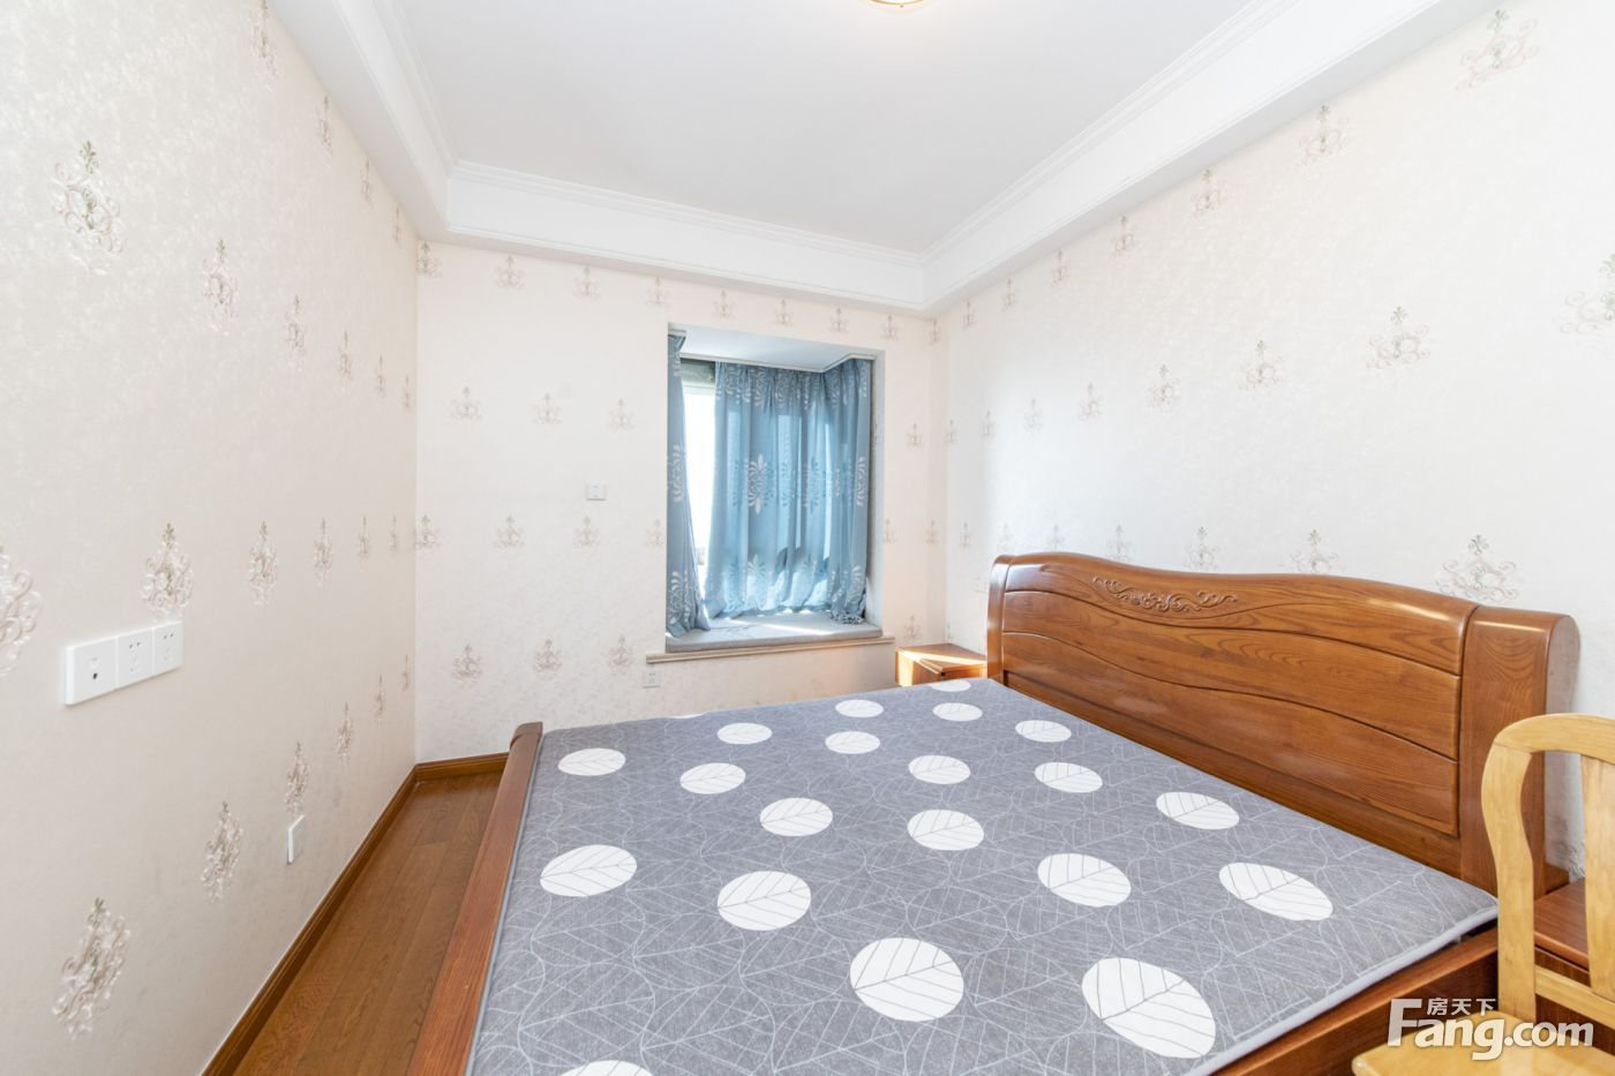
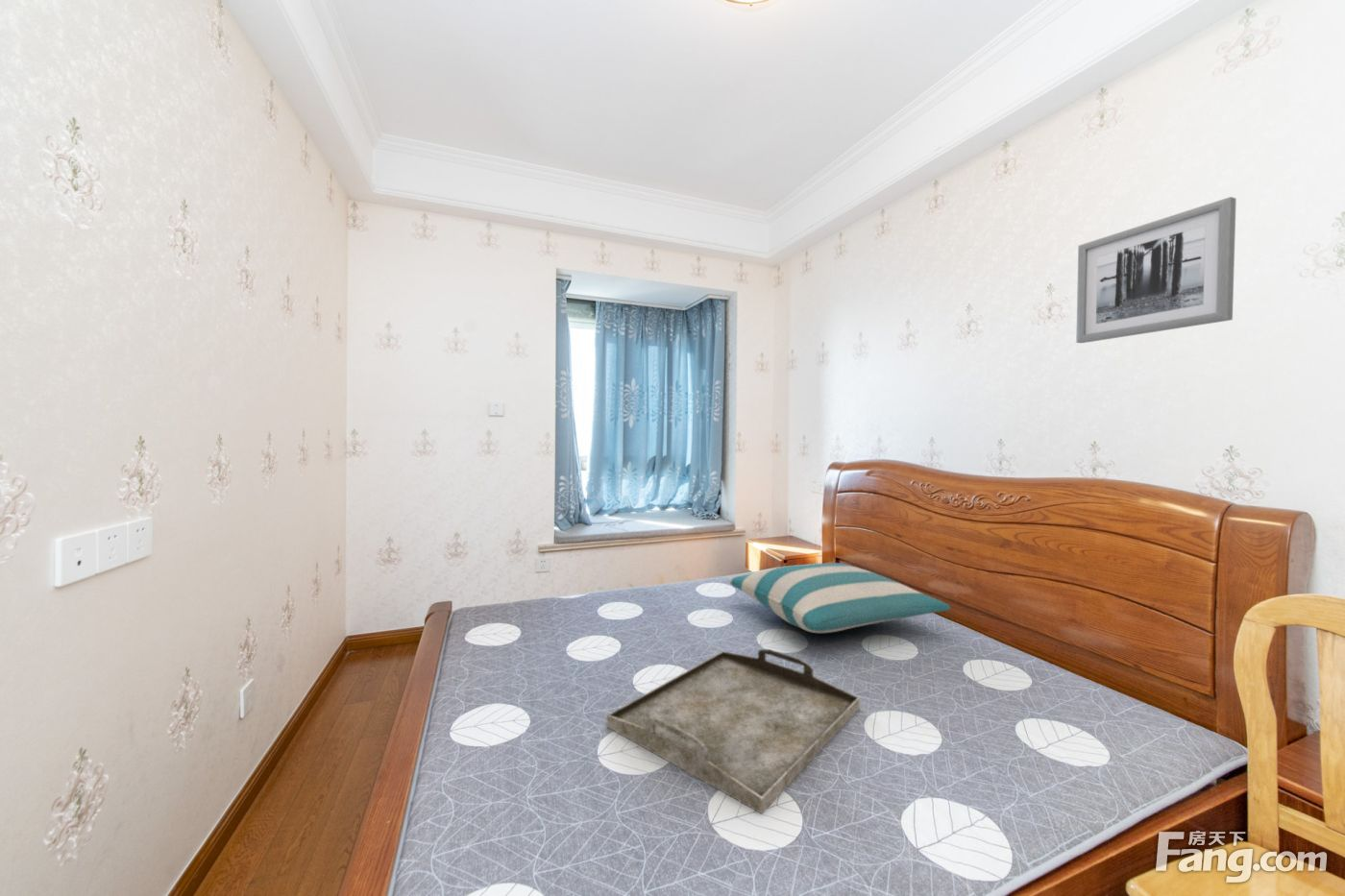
+ serving tray [606,648,861,814]
+ wall art [1075,196,1236,344]
+ pillow [728,562,951,634]
